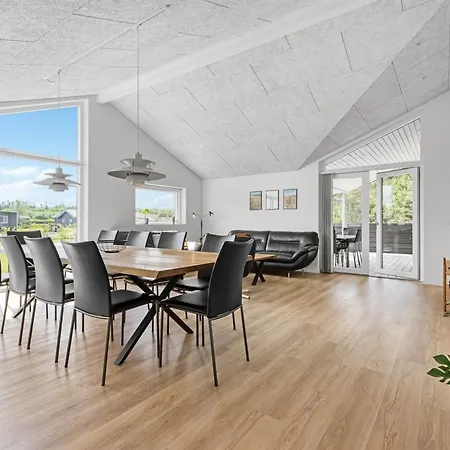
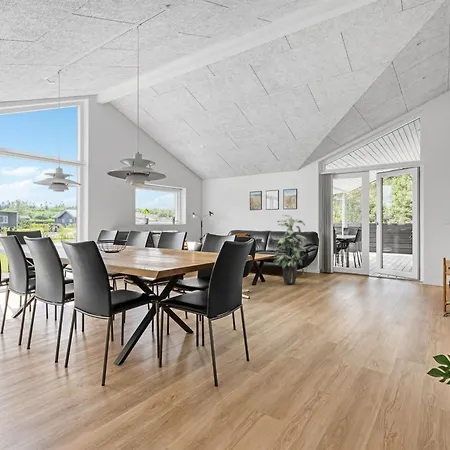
+ indoor plant [271,214,307,285]
